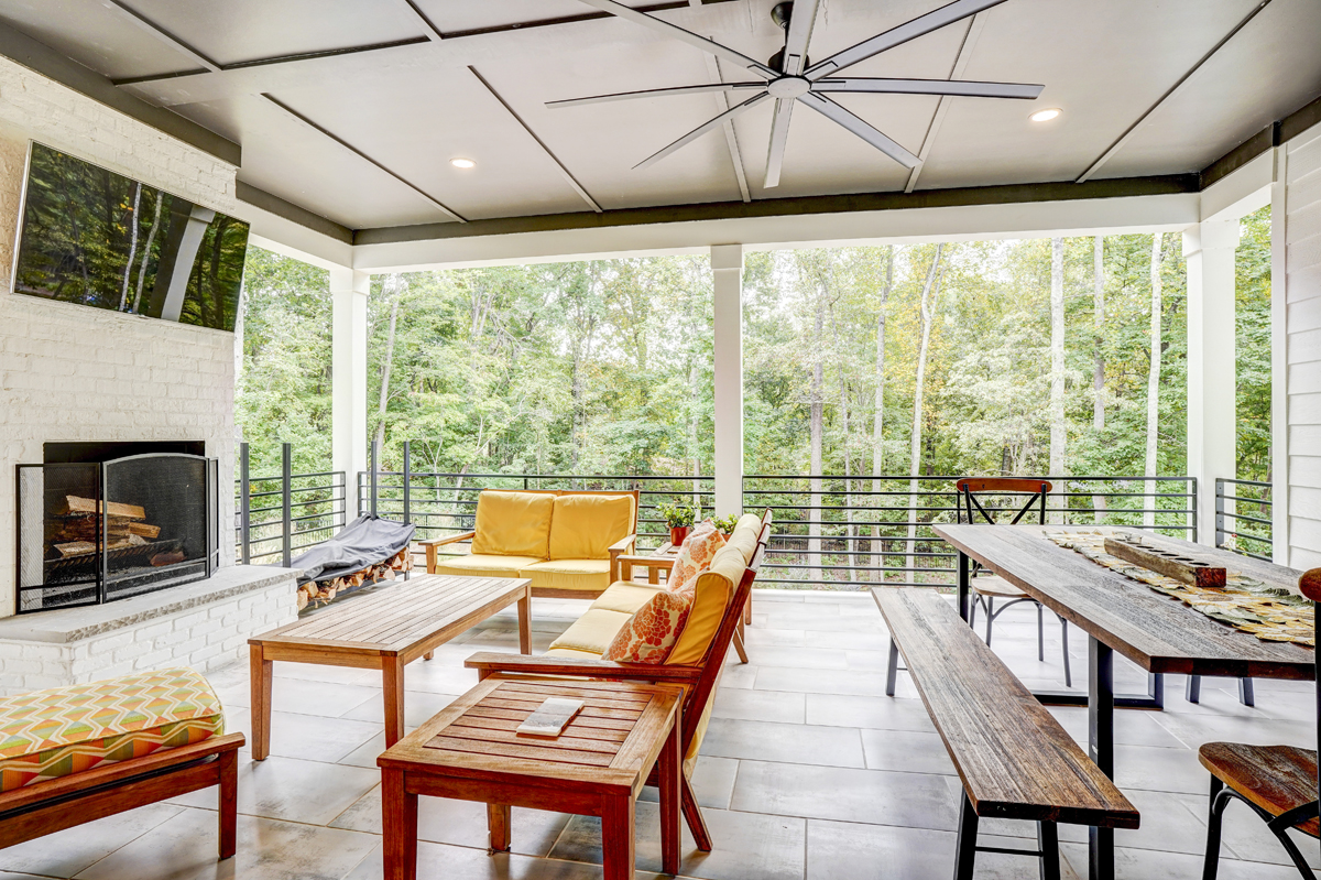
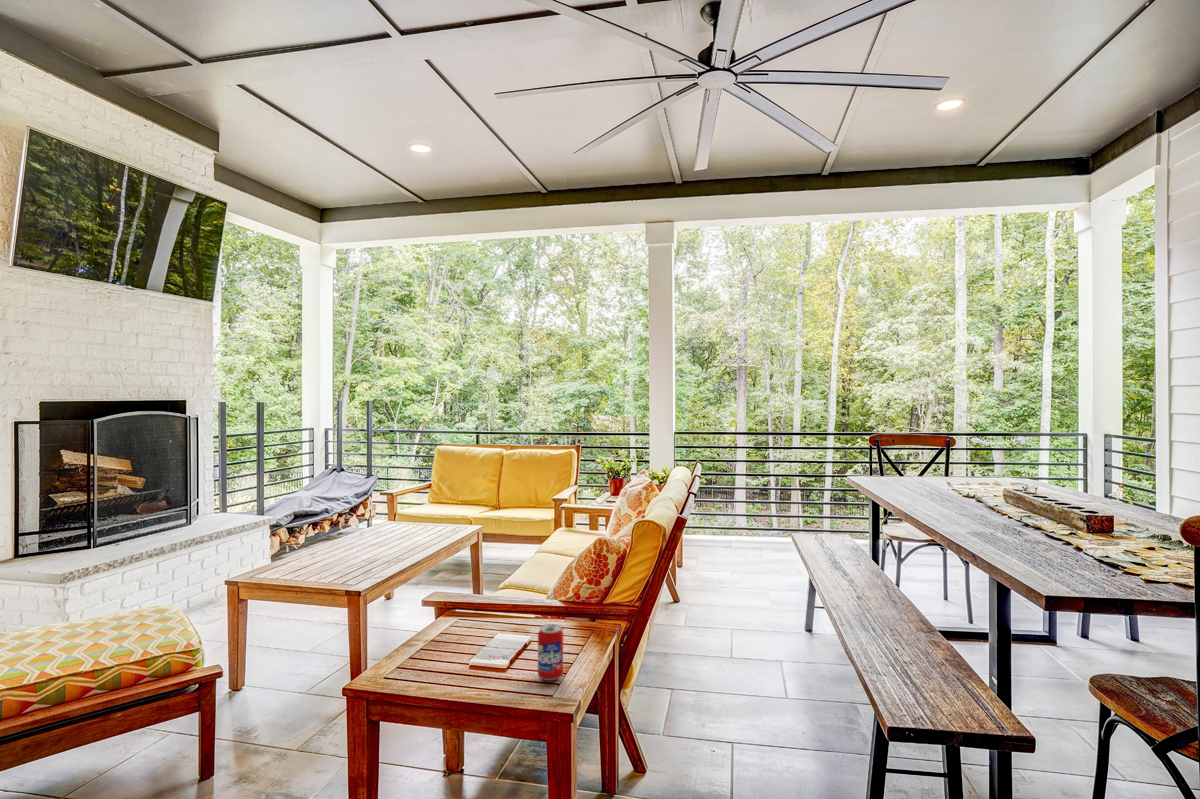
+ beverage can [537,623,564,682]
